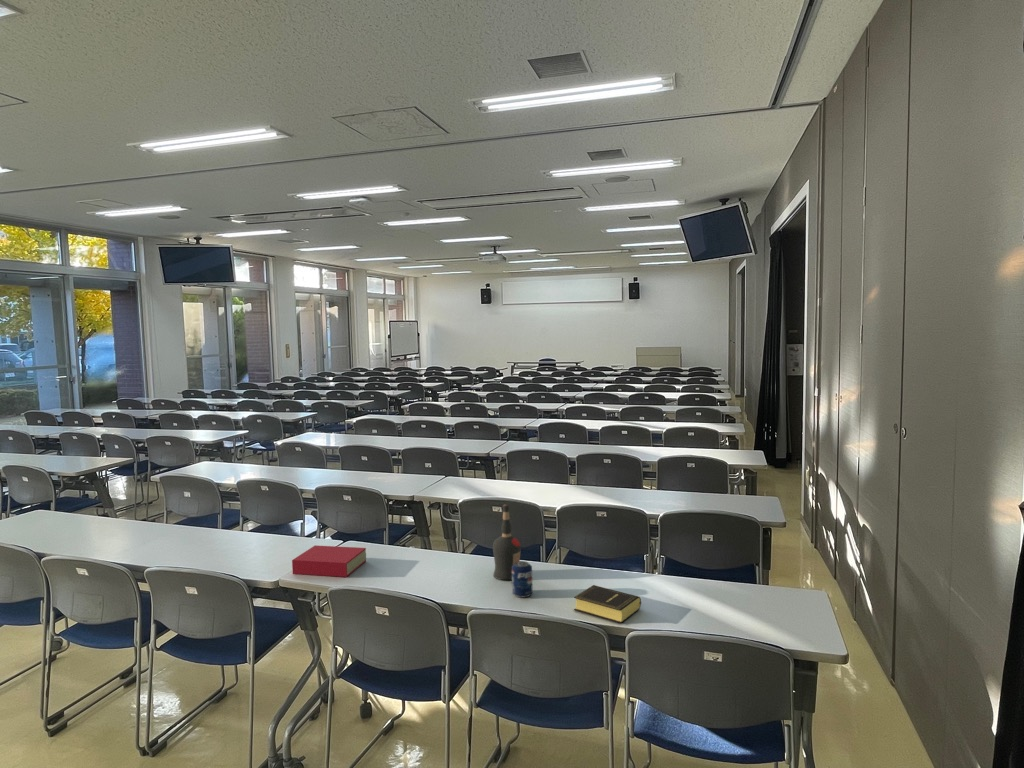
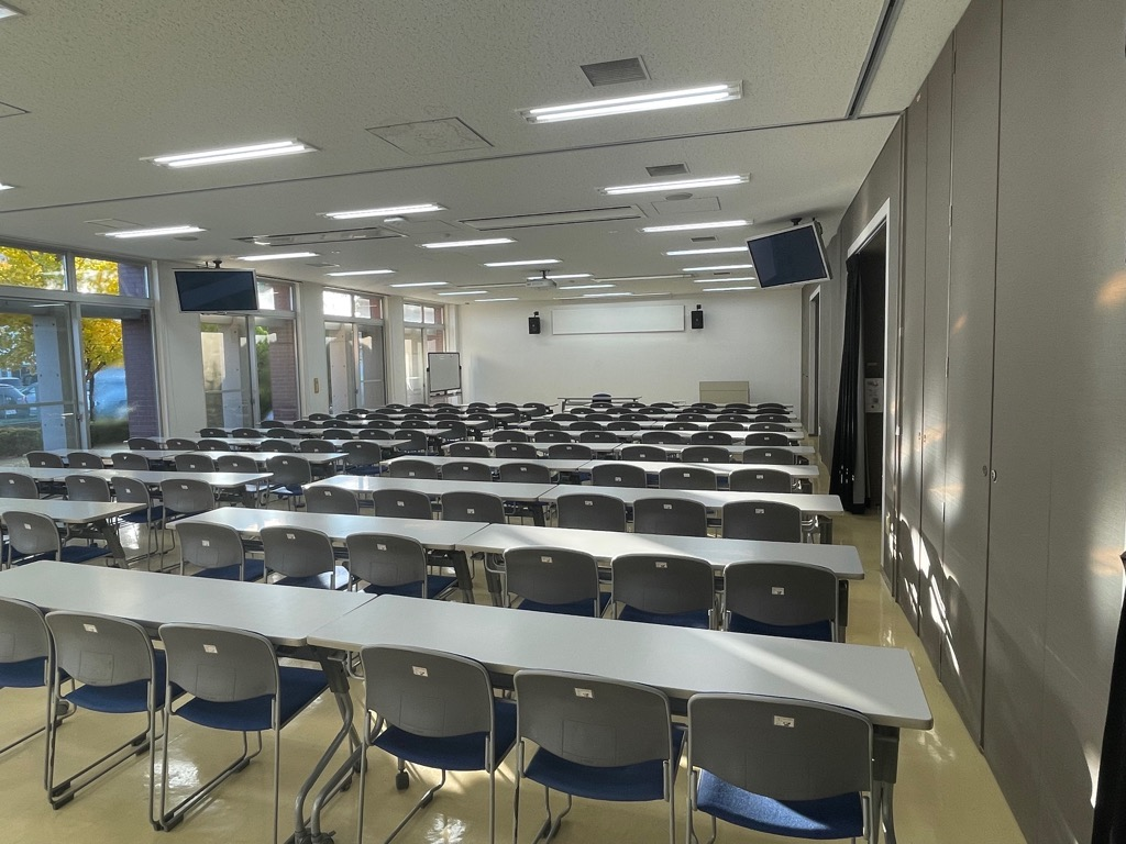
- liquor bottle [492,503,522,581]
- book [573,584,642,624]
- beverage can [511,560,534,598]
- book [291,545,367,578]
